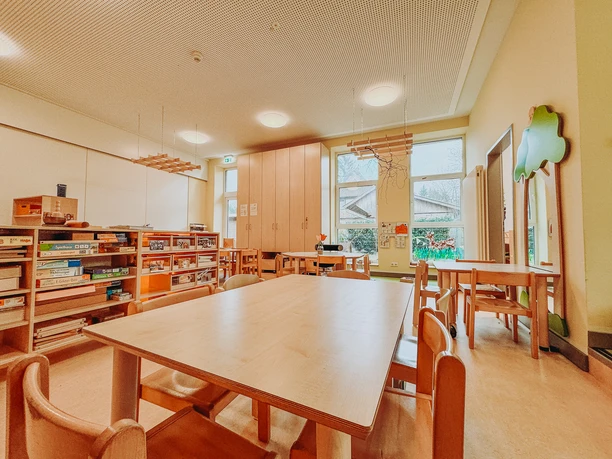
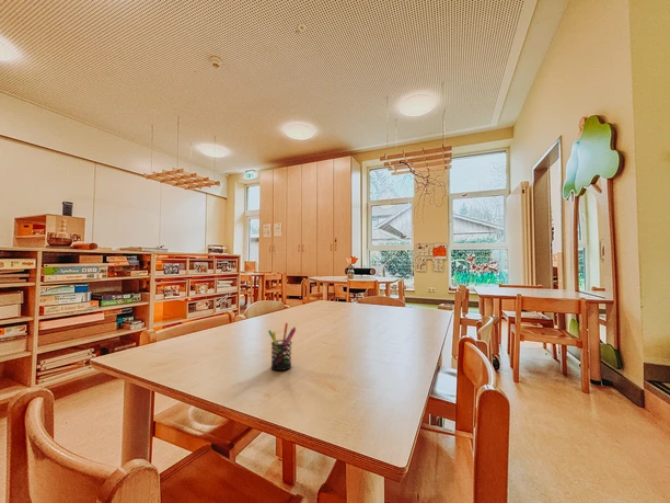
+ pen holder [267,322,297,371]
